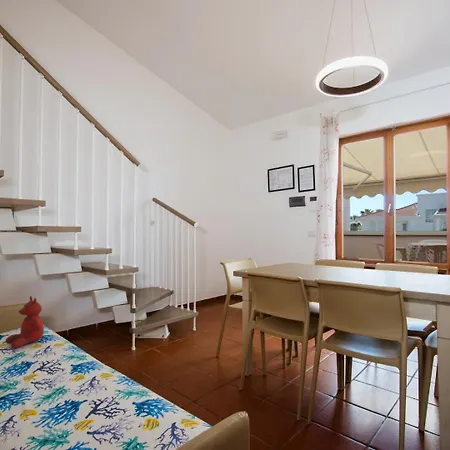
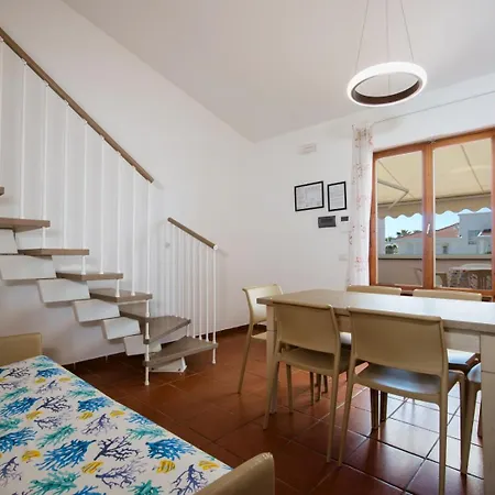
- teddy bear [5,295,45,349]
